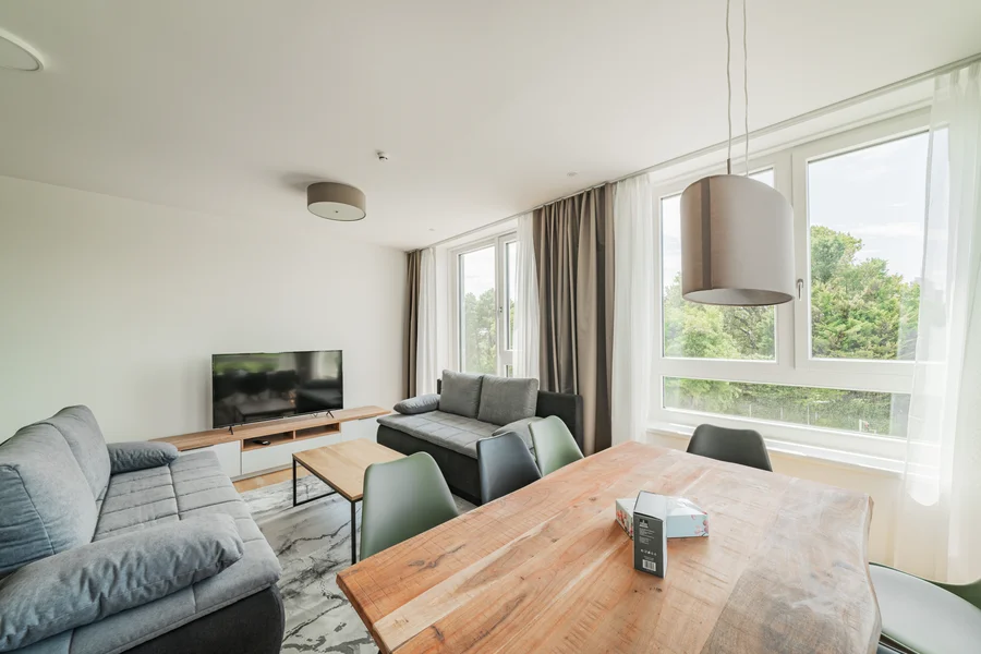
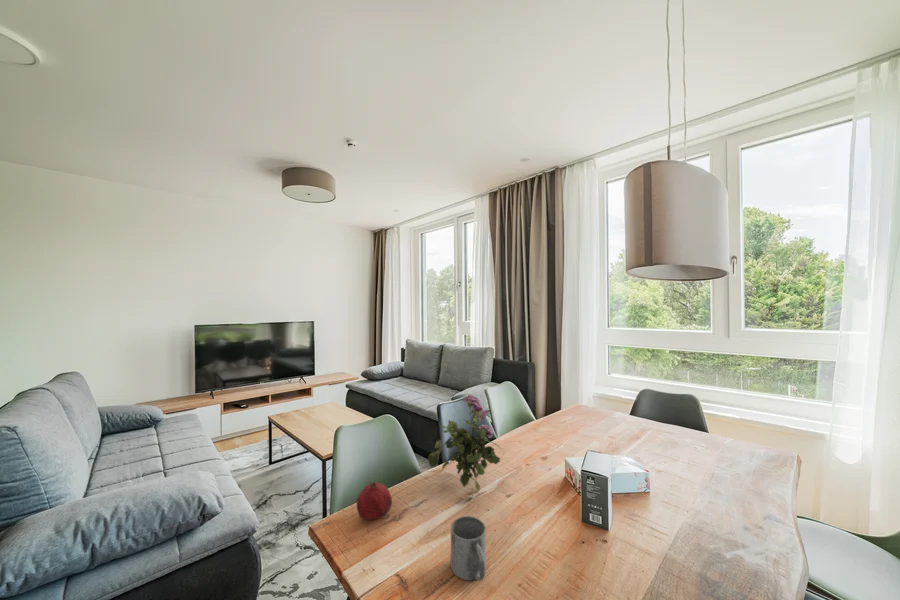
+ mug [450,515,487,582]
+ fruit [356,481,393,521]
+ flower bouquet [427,394,503,501]
